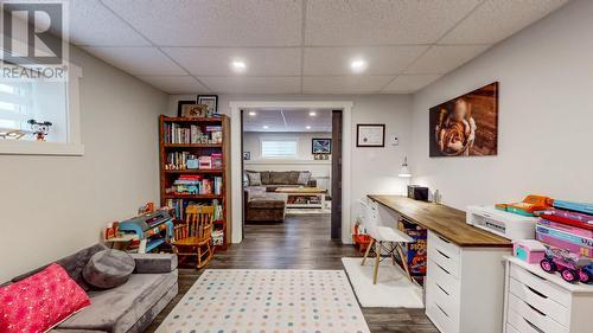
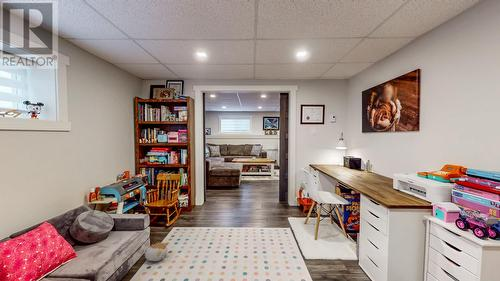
+ plush toy [143,241,170,262]
